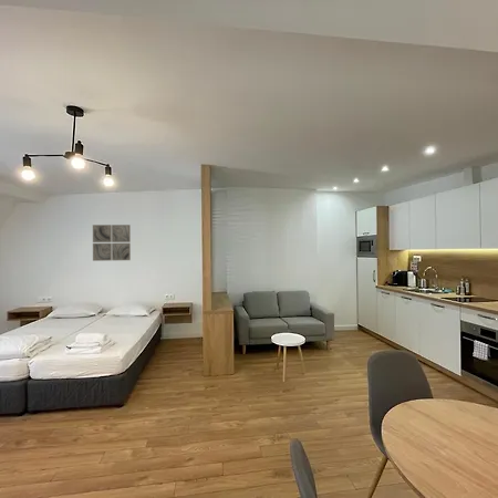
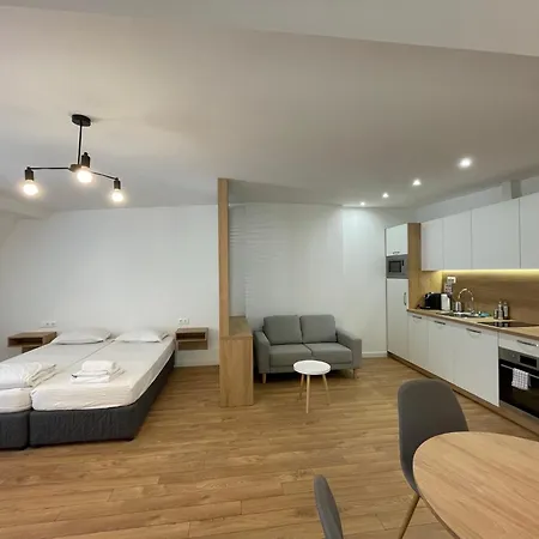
- wall art [92,224,132,262]
